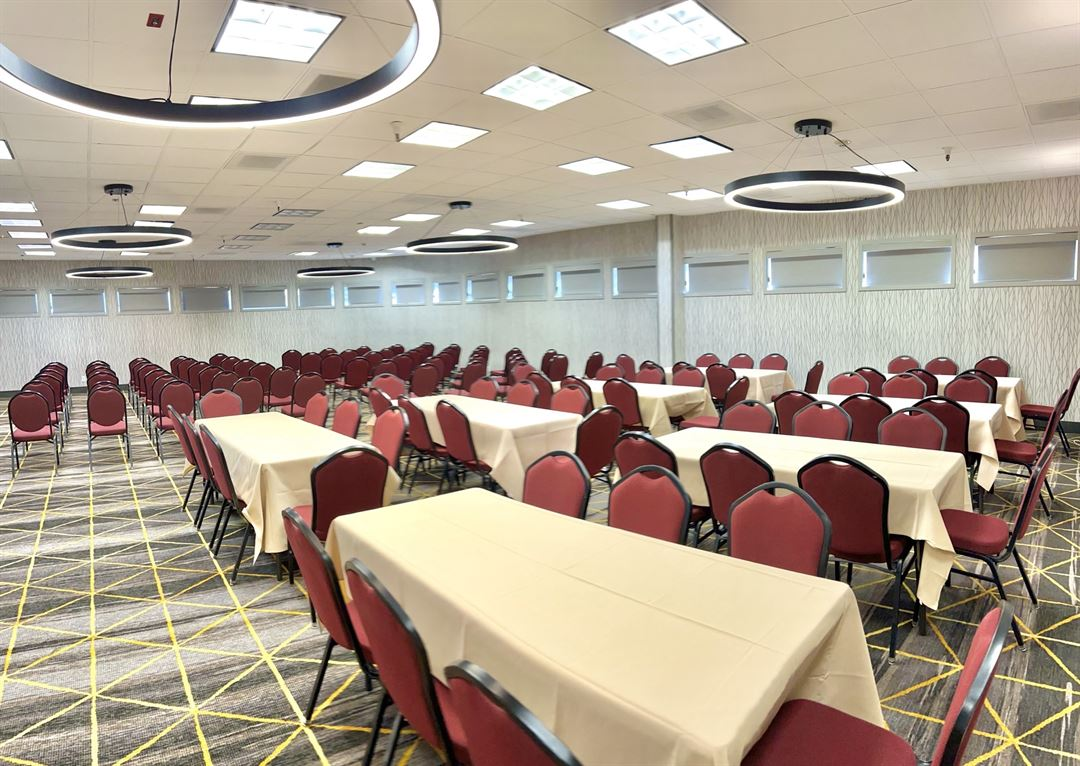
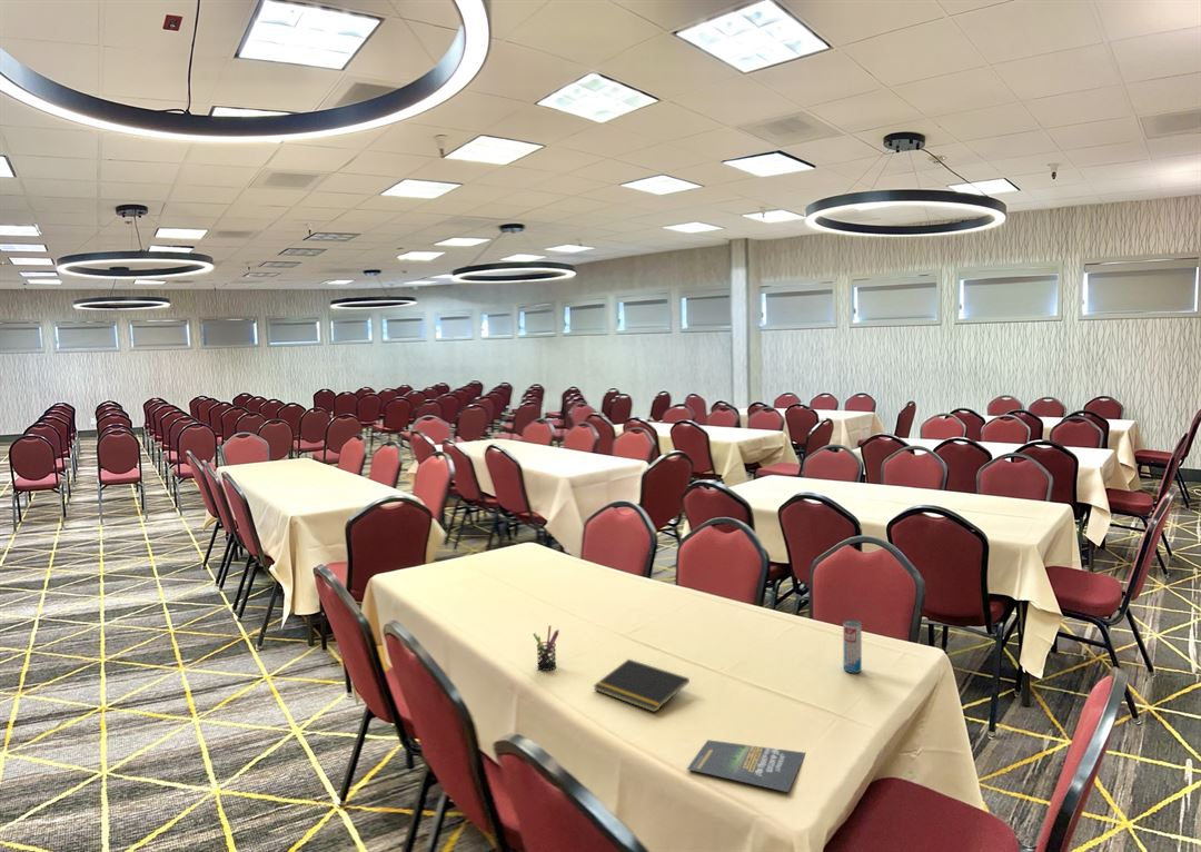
+ beverage can [842,618,863,674]
+ notepad [593,658,691,713]
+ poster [686,739,806,793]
+ pen holder [532,624,560,672]
